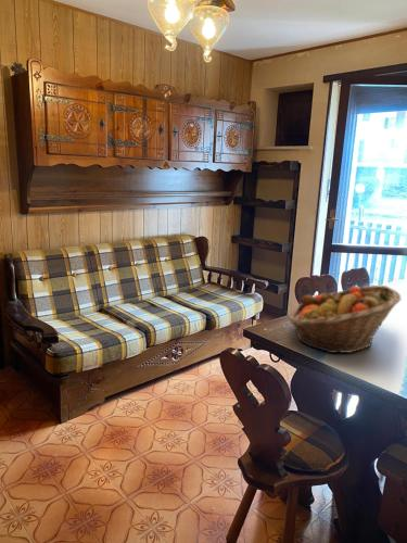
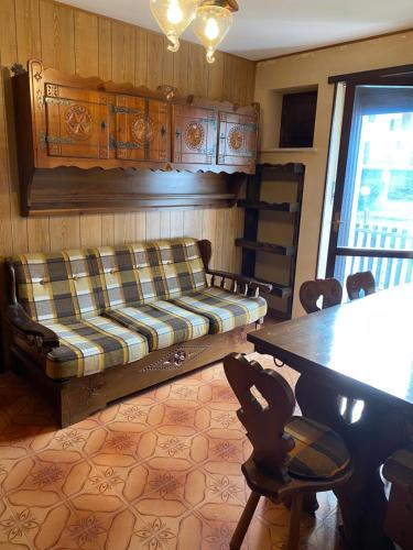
- fruit basket [288,285,402,354]
